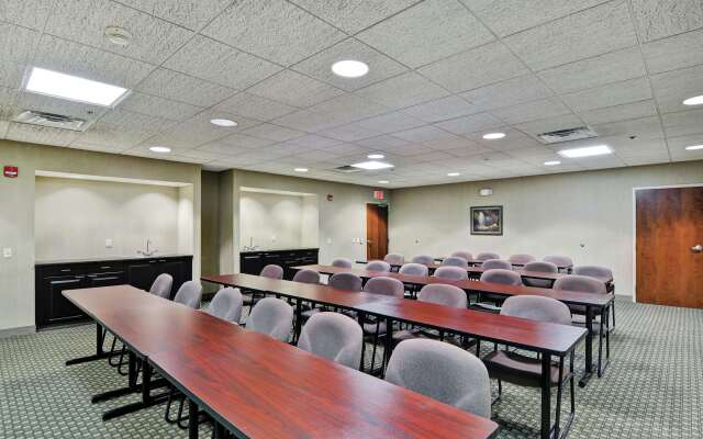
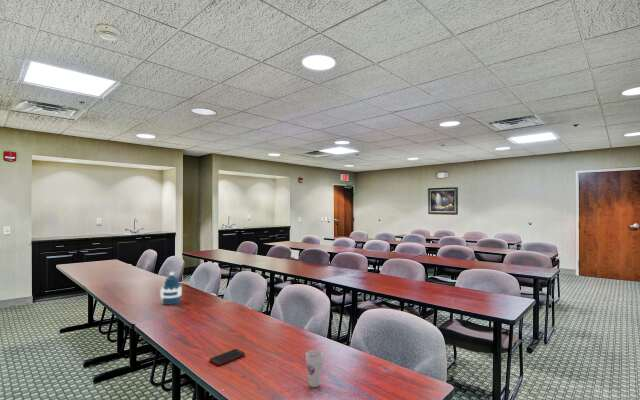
+ water bottle [159,271,183,306]
+ cup [305,349,324,388]
+ cell phone [208,348,246,367]
